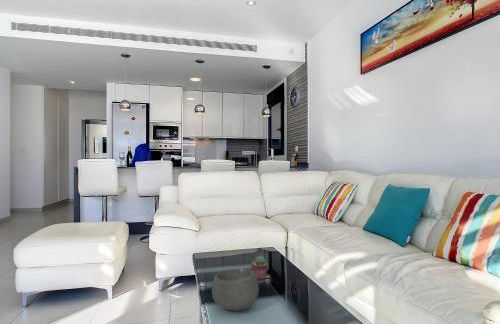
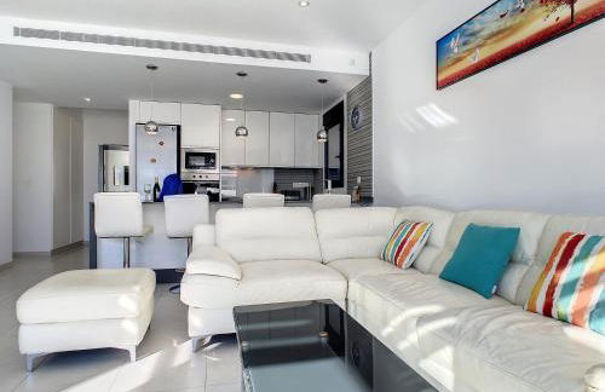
- potted succulent [250,255,269,281]
- bowl [211,268,260,312]
